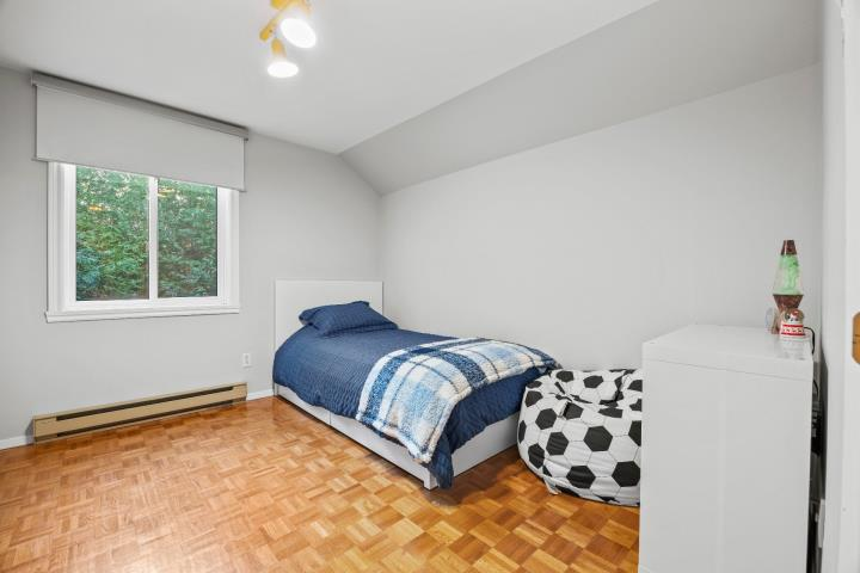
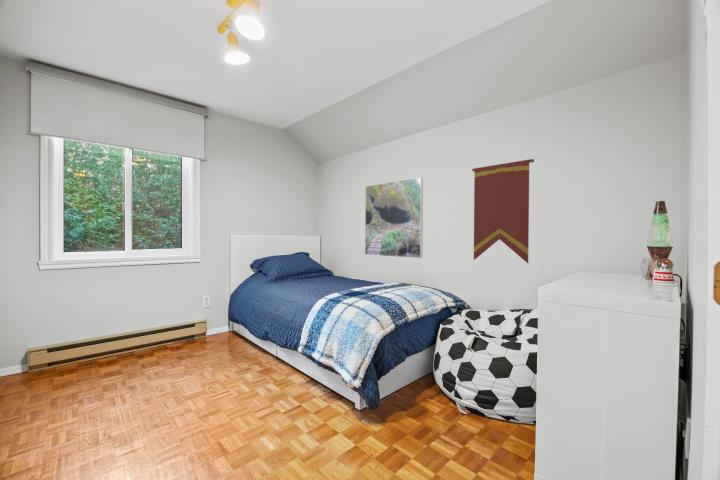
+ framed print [364,176,424,259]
+ pennant [471,158,535,264]
